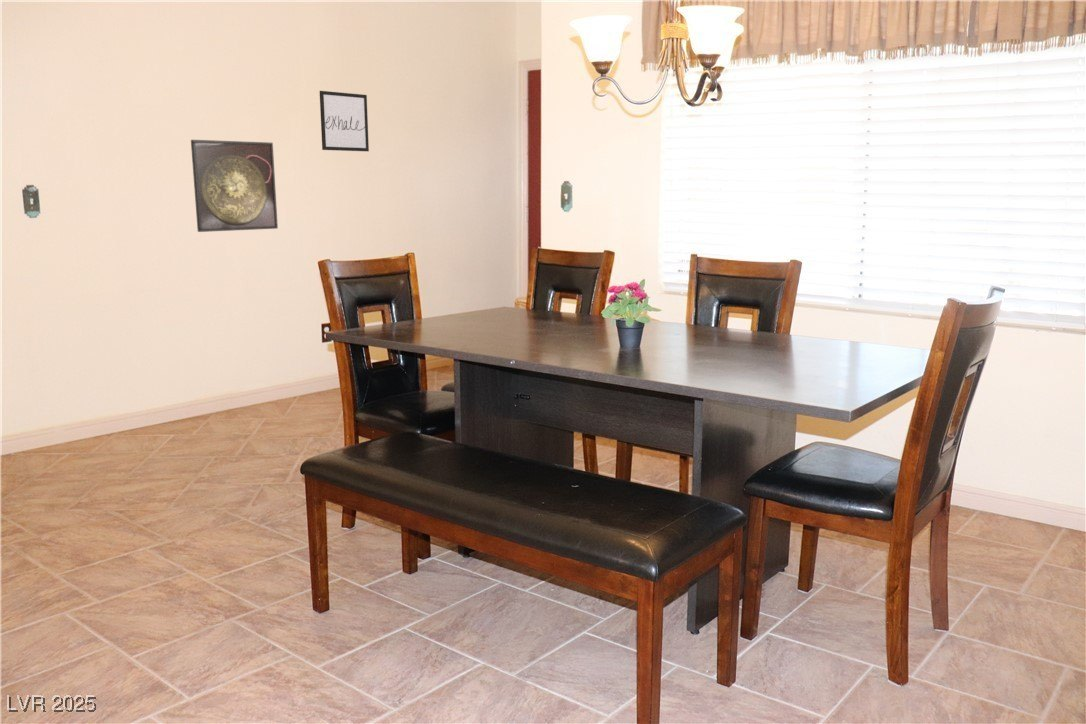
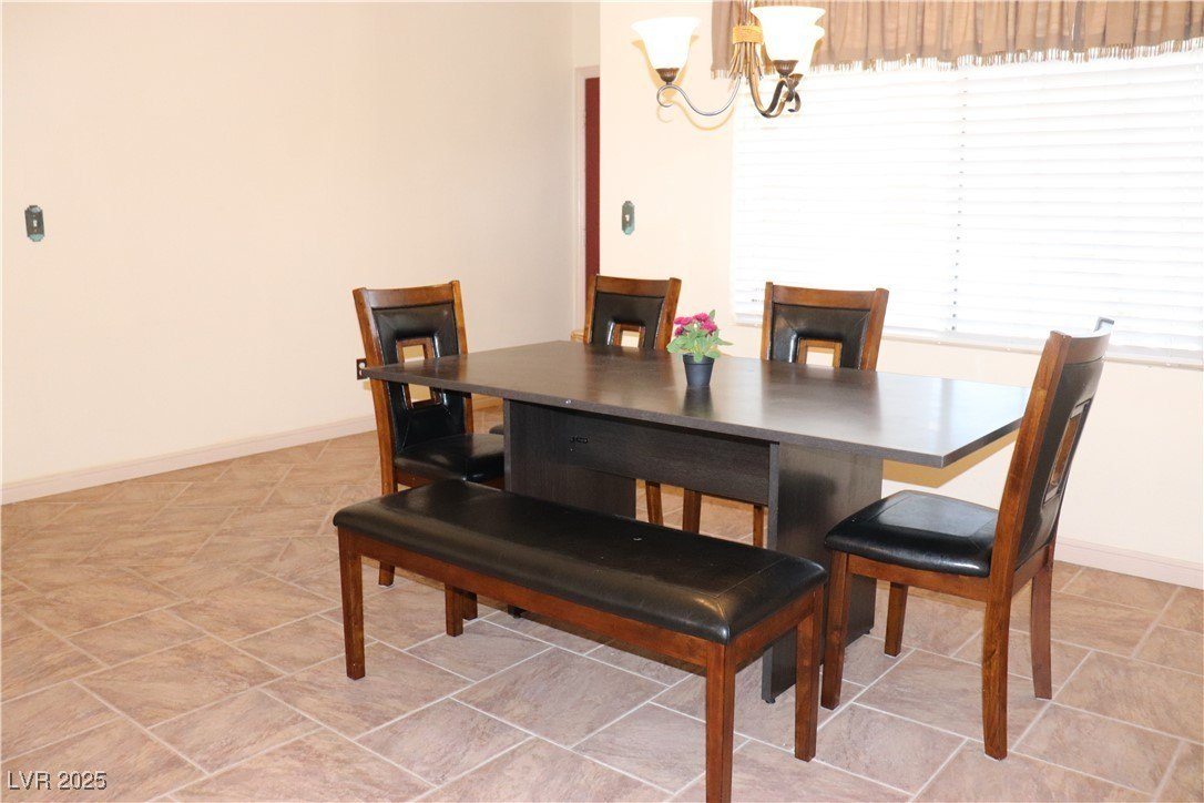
- wall art [319,90,370,152]
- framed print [190,139,279,233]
